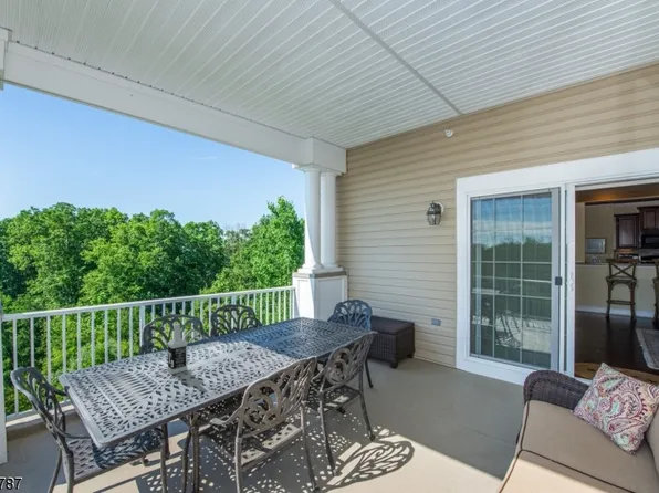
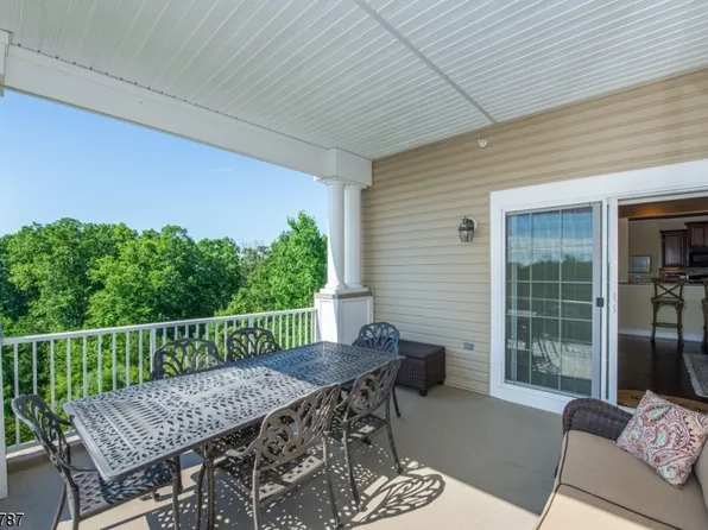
- vodka [166,323,188,375]
